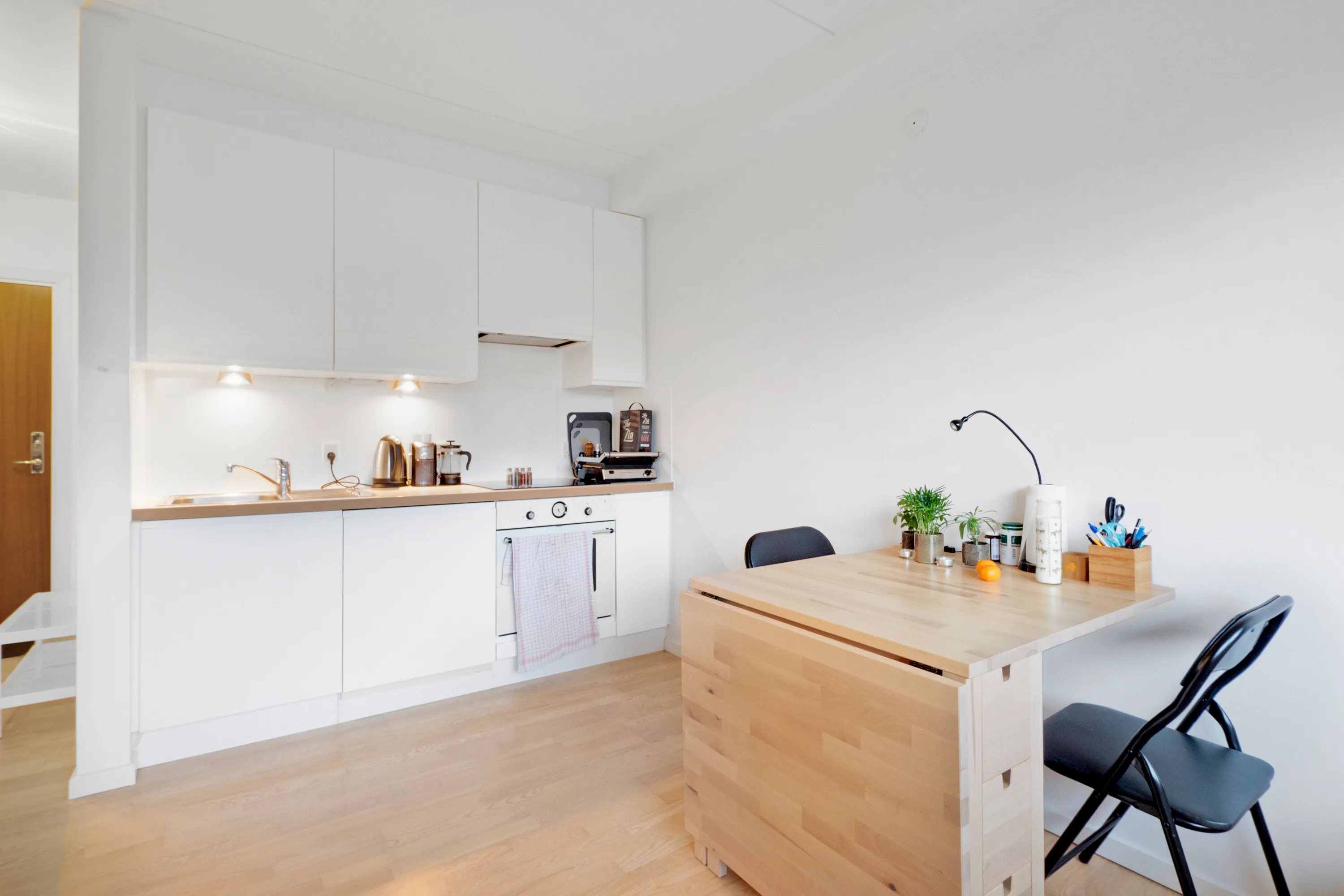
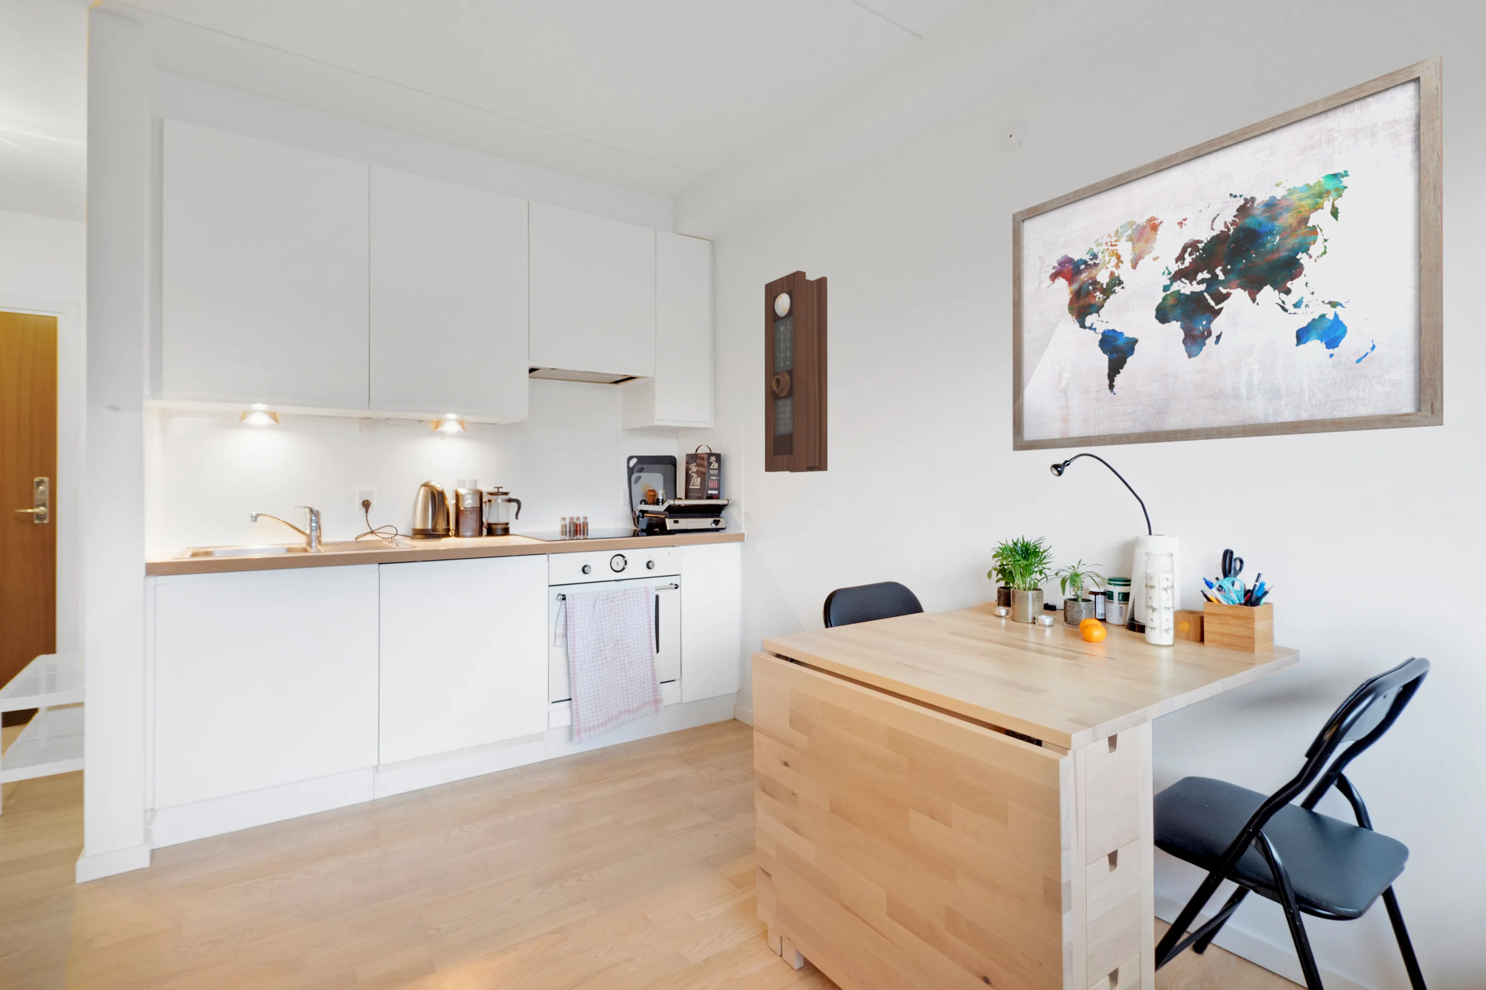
+ wall art [1012,53,1444,452]
+ pendulum clock [764,270,828,473]
